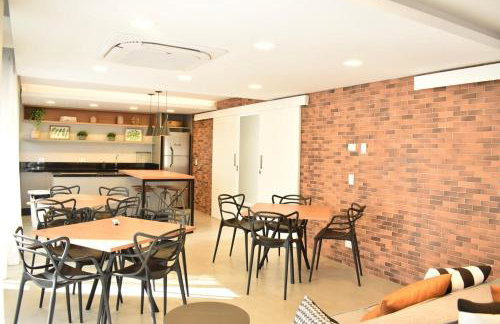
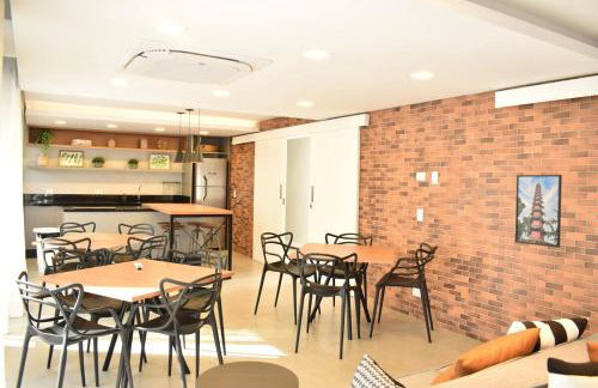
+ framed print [514,174,563,249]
